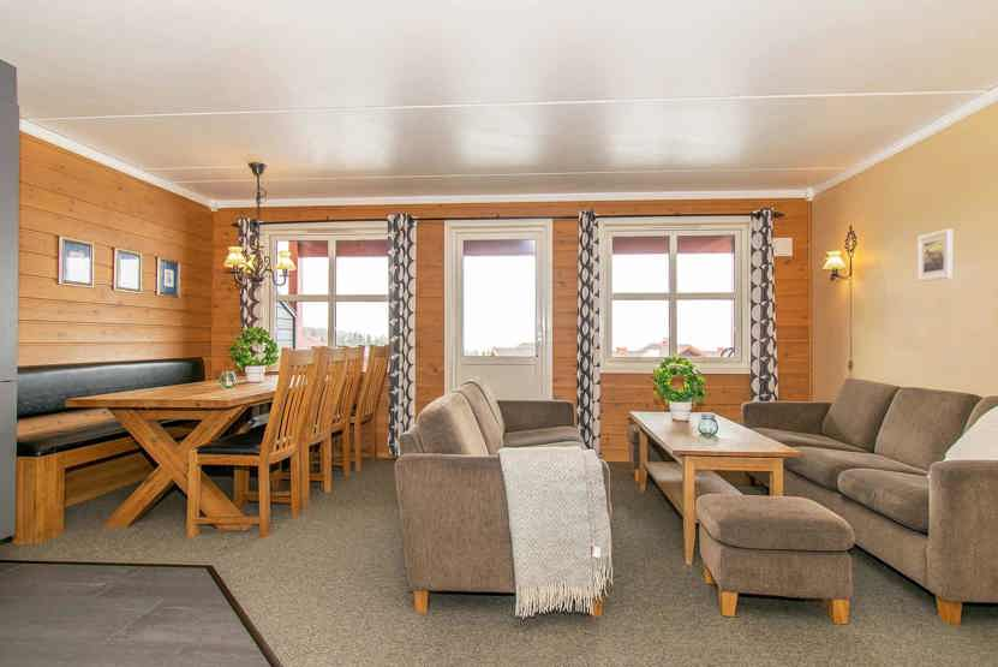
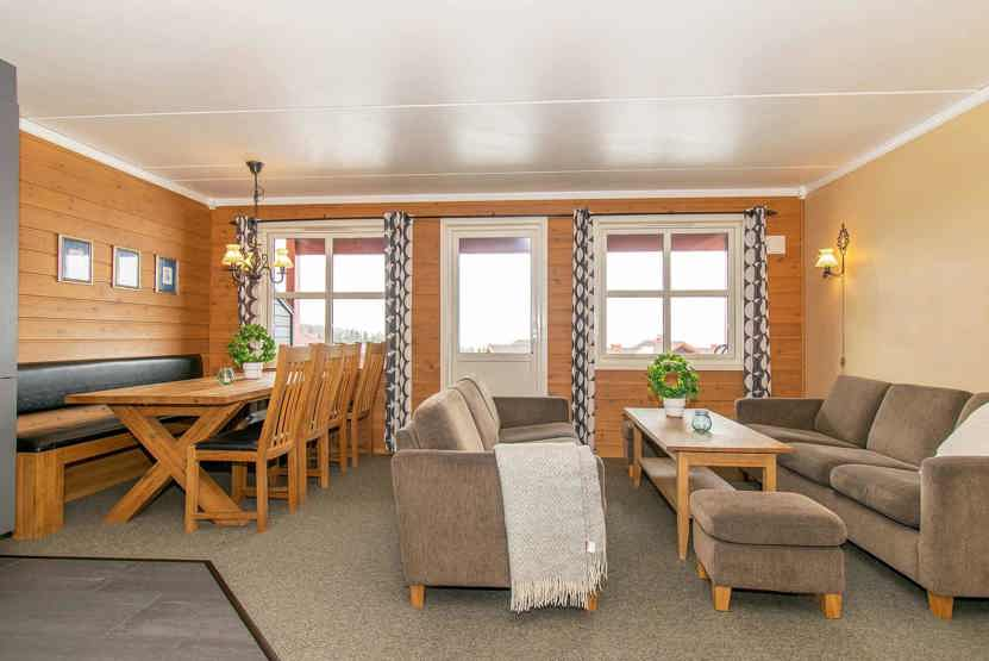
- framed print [916,227,954,282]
